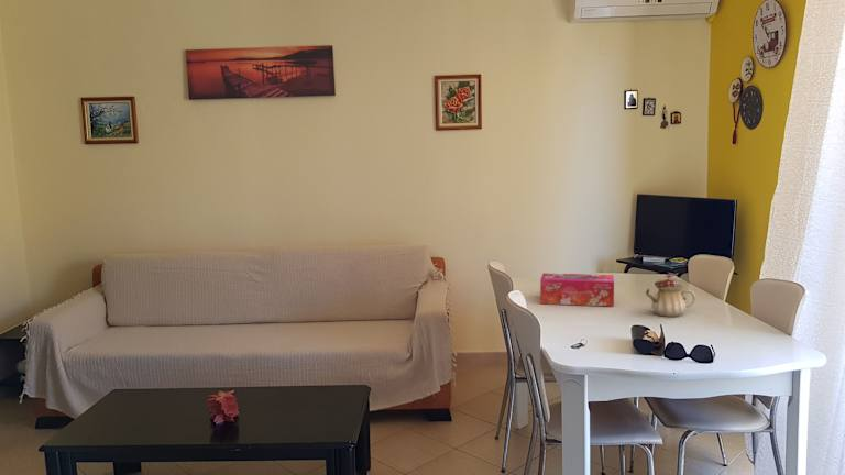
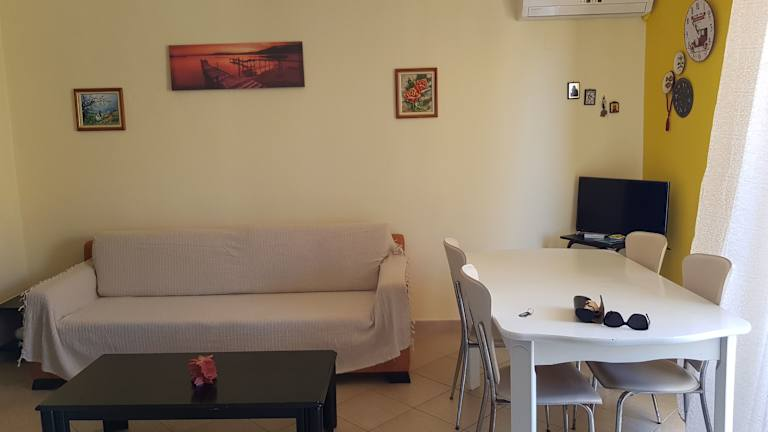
- teapot [645,274,696,318]
- tissue box [539,272,615,308]
